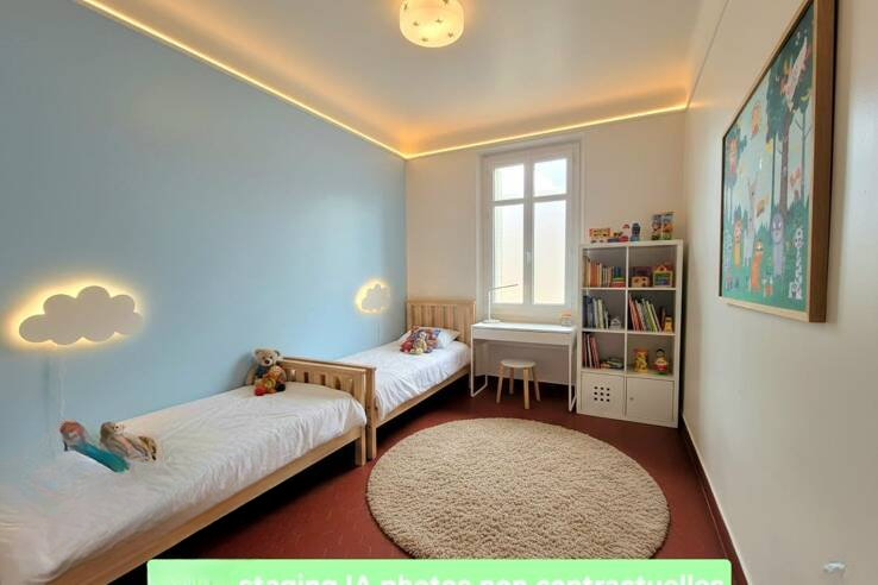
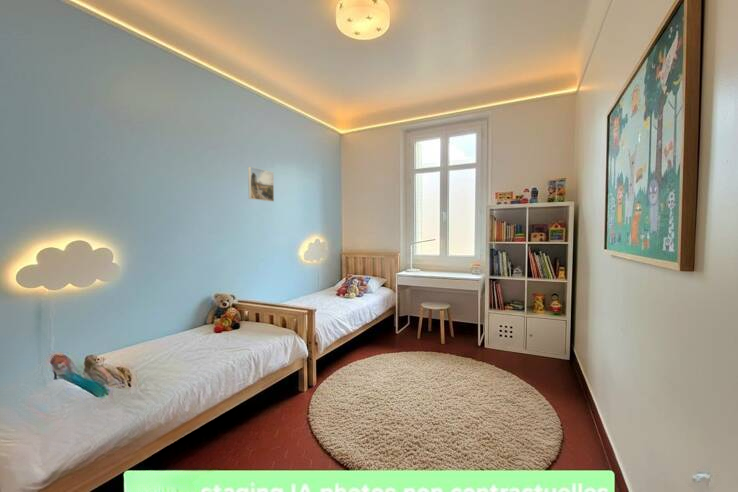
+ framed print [247,166,275,203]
